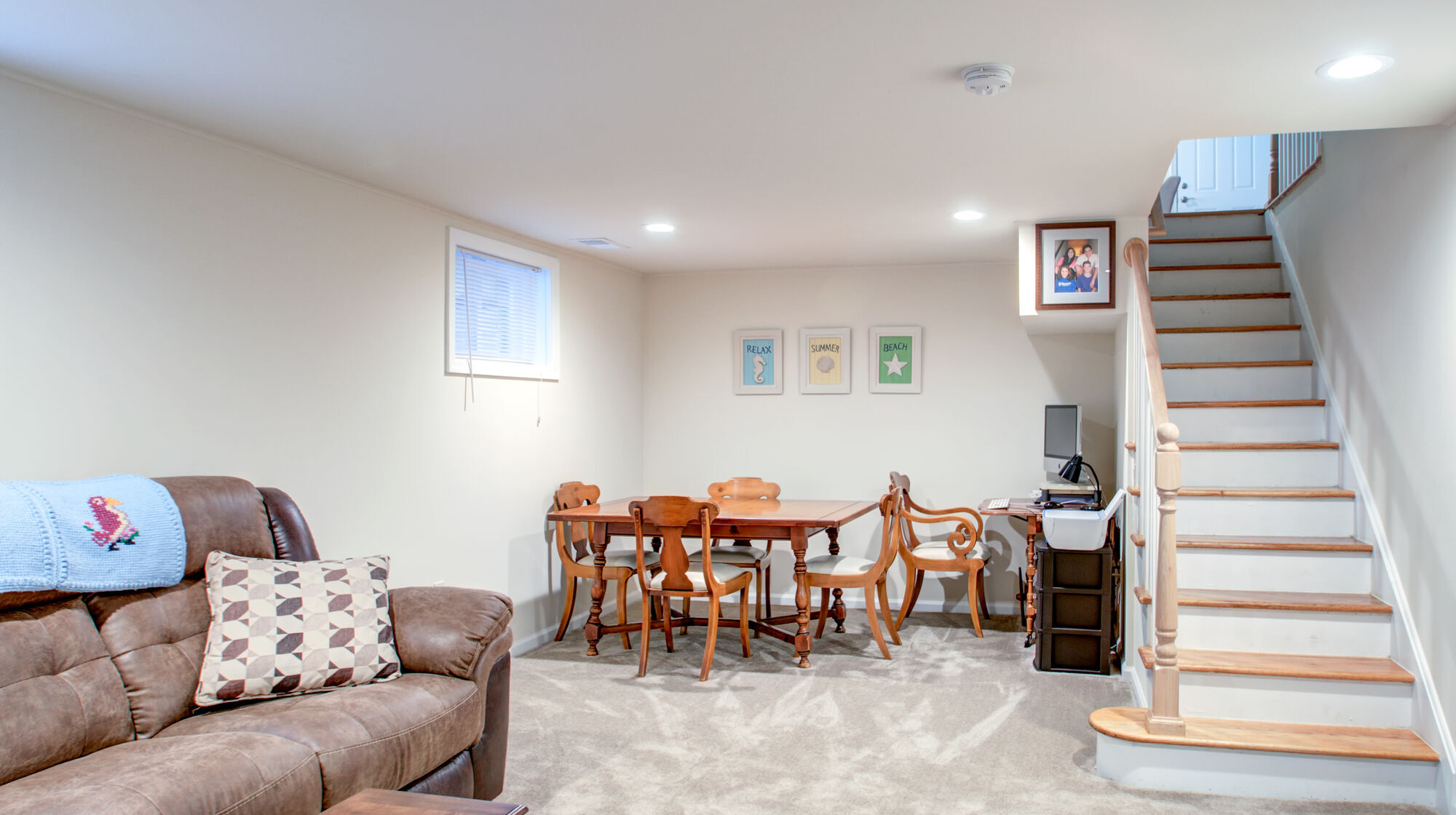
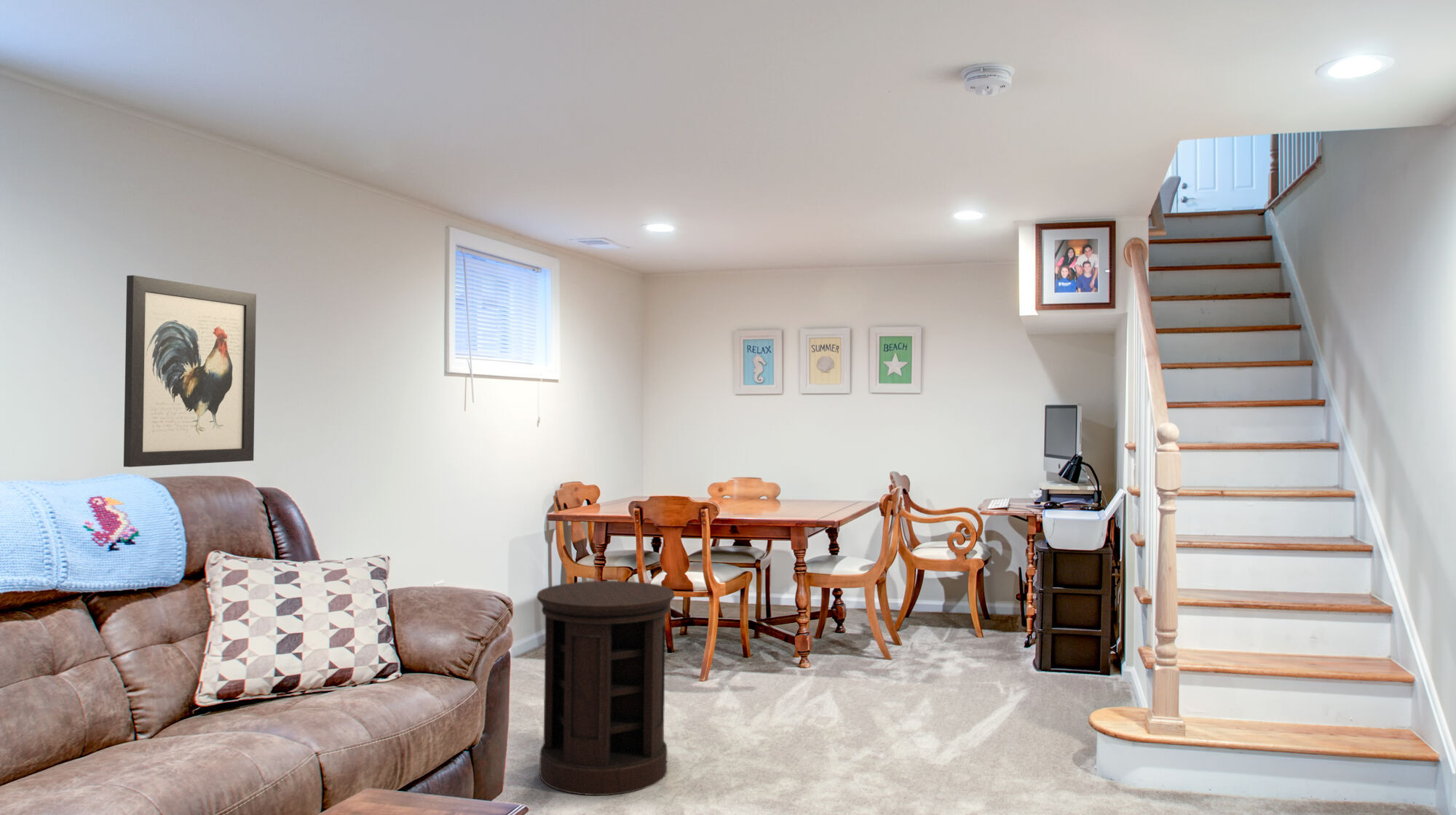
+ wall art [123,274,257,468]
+ side table [536,580,676,796]
